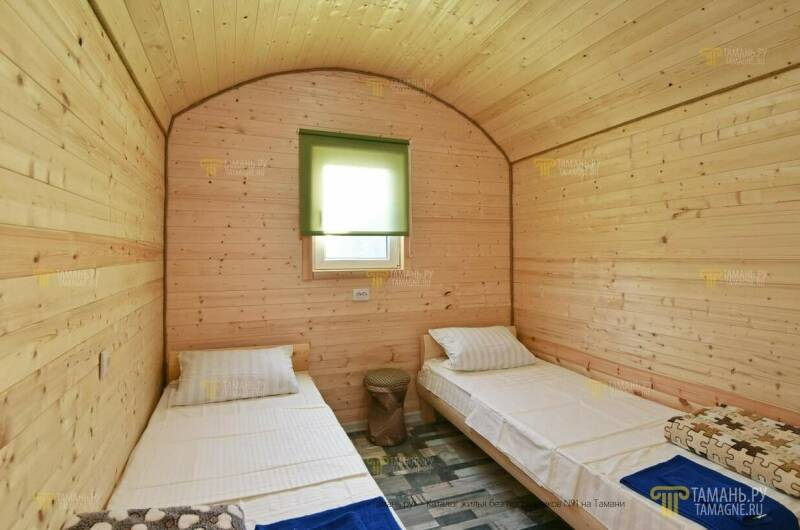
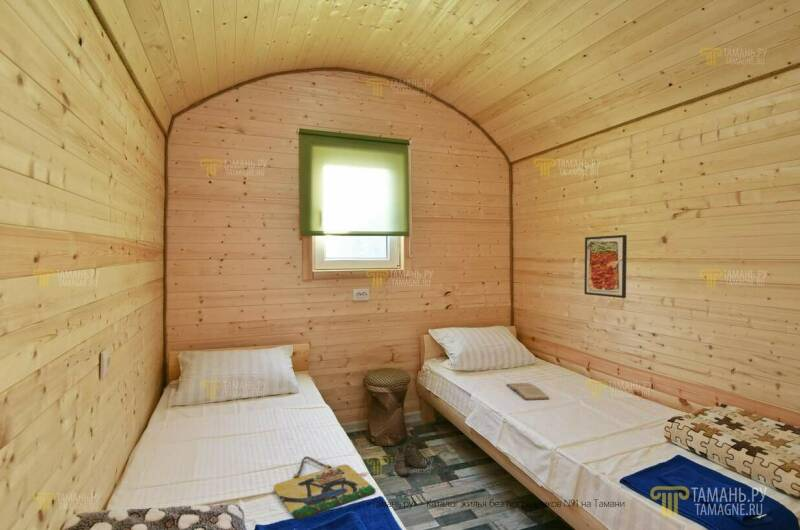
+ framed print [583,234,628,299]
+ book [505,382,550,401]
+ home sign [273,456,377,521]
+ boots [389,443,427,477]
